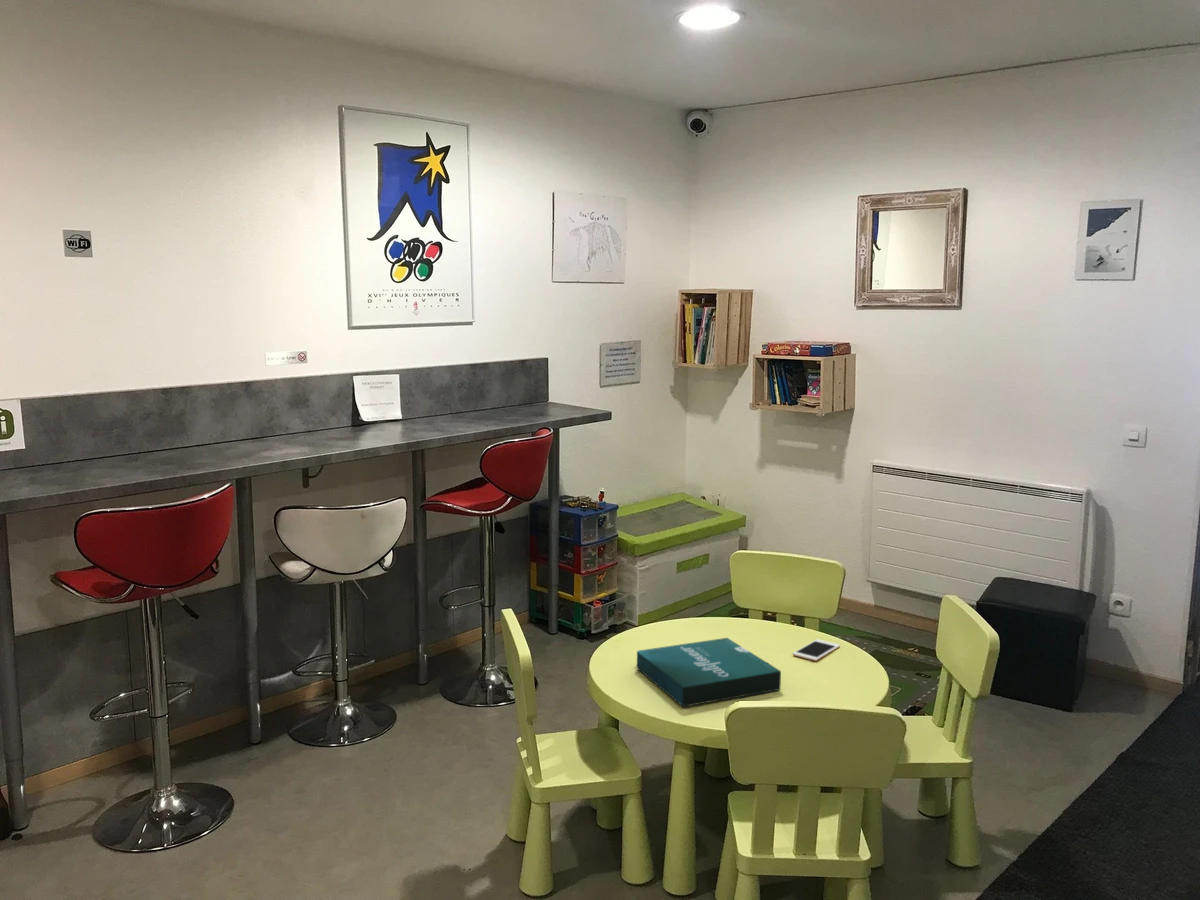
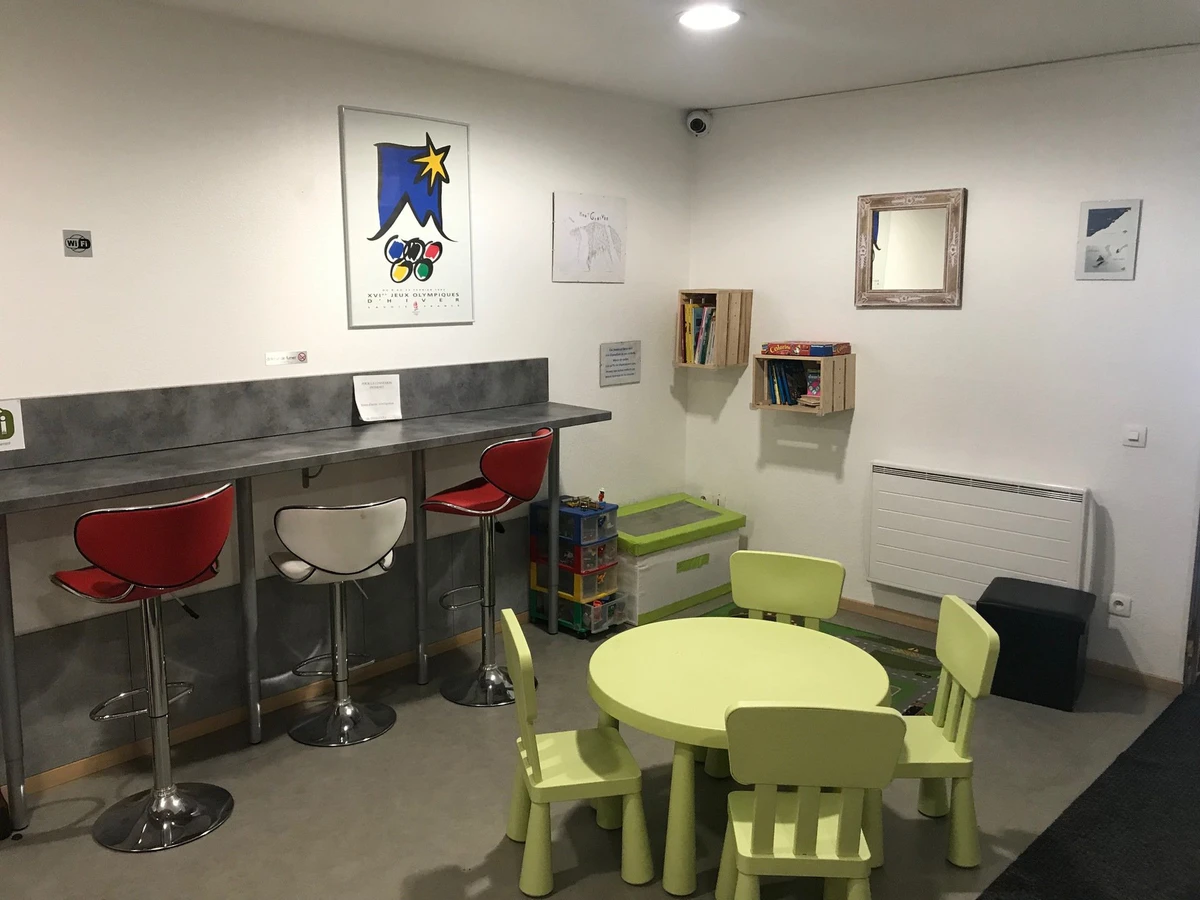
- cell phone [792,638,841,662]
- pizza box [636,637,782,708]
